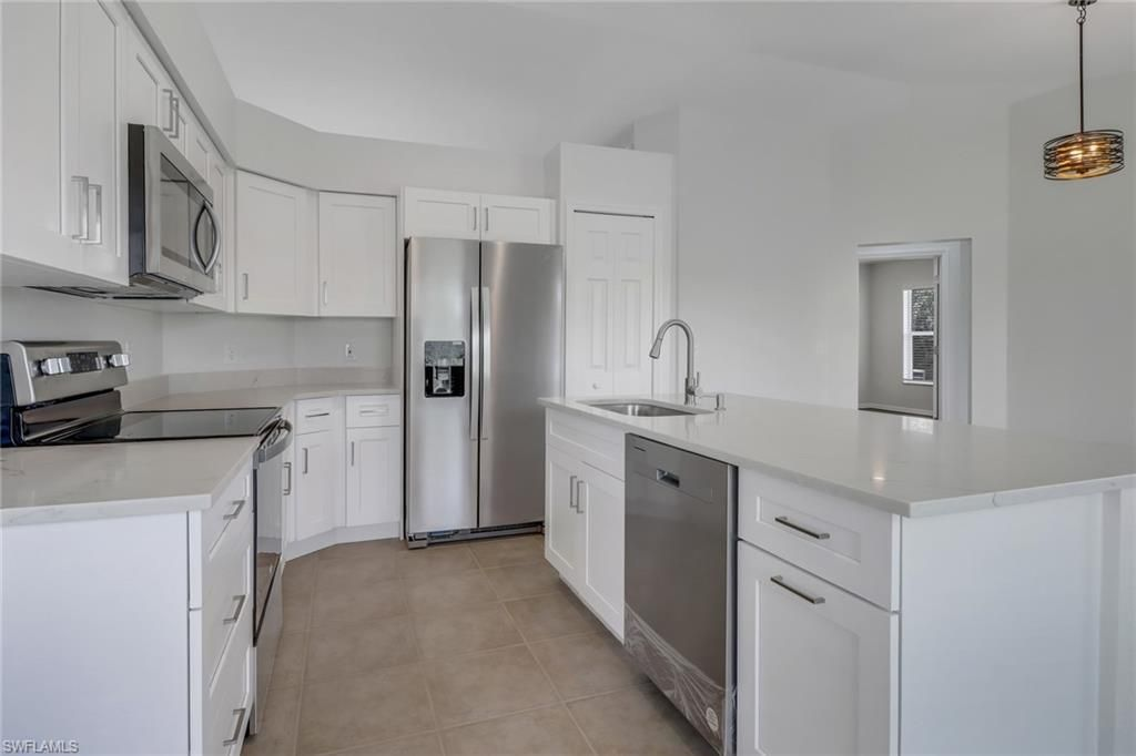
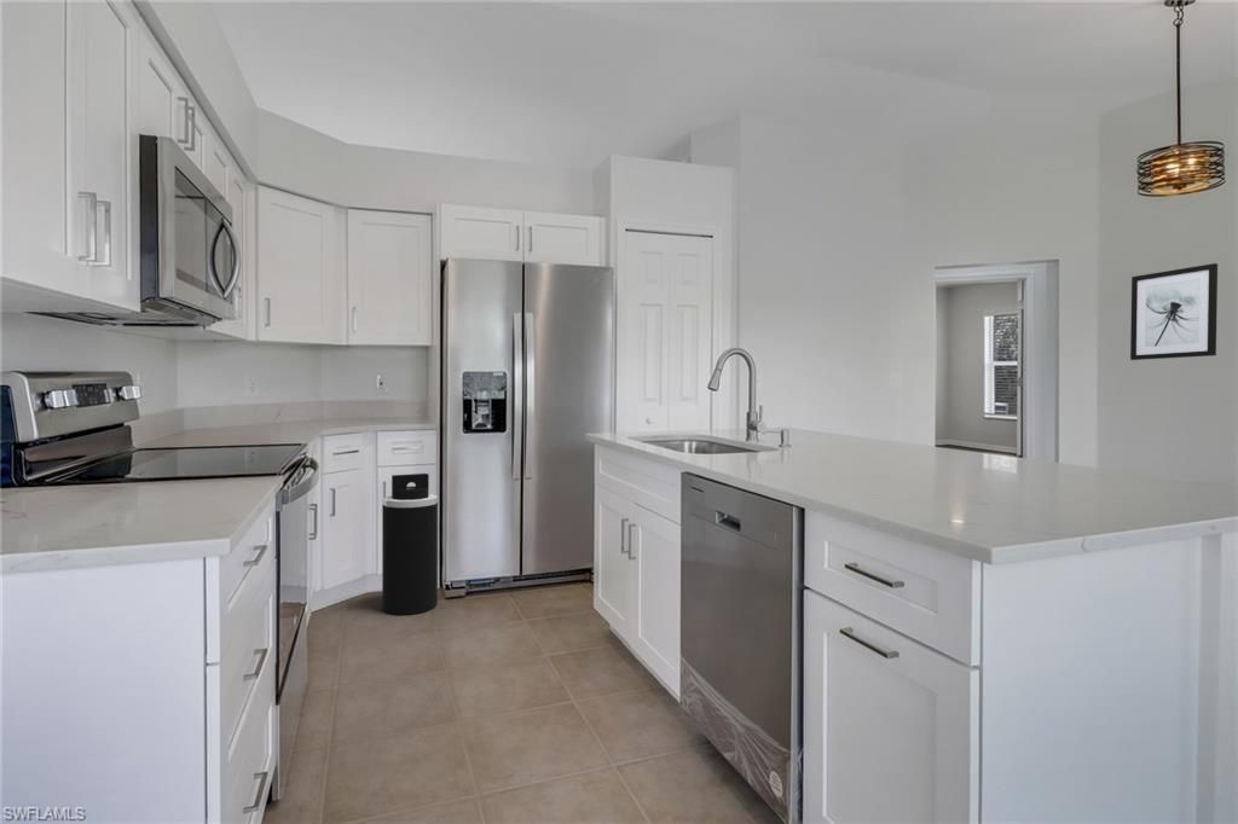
+ trash can [381,472,439,616]
+ wall art [1129,262,1219,361]
